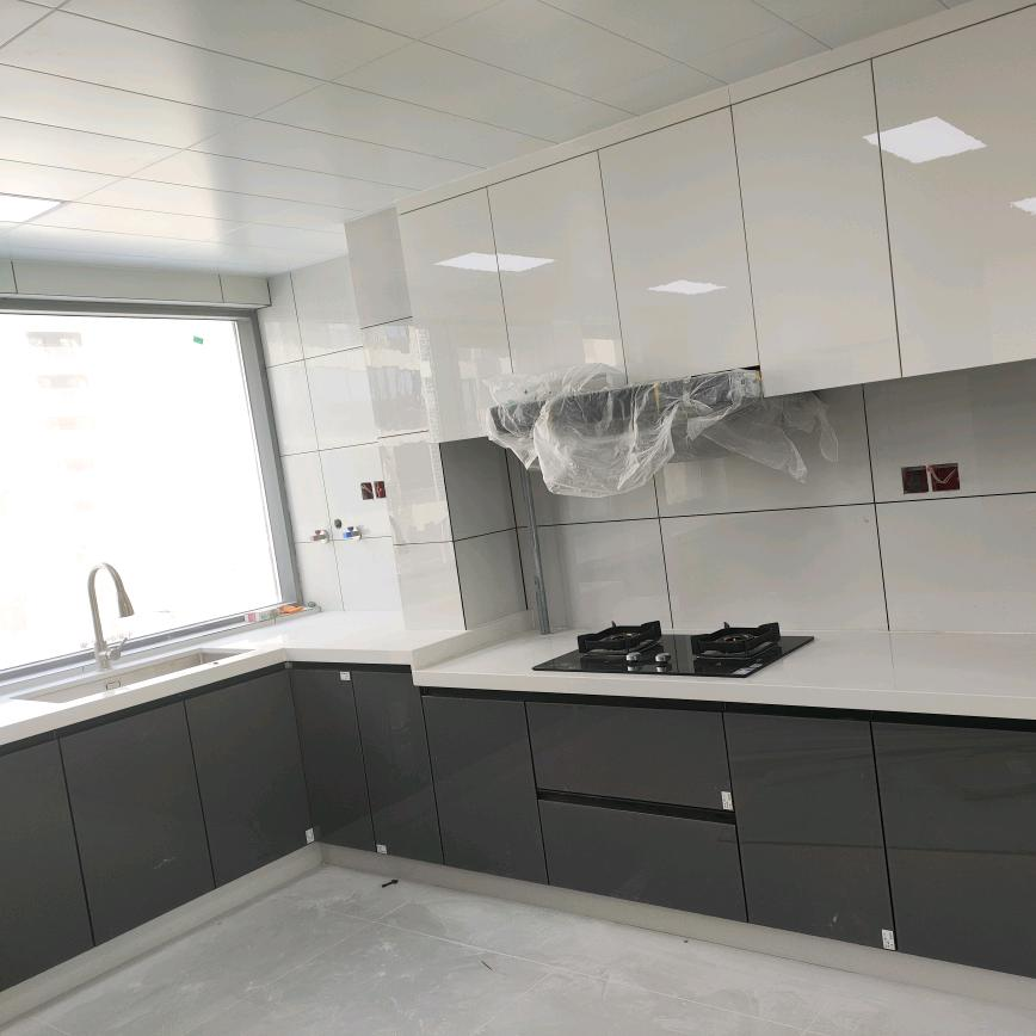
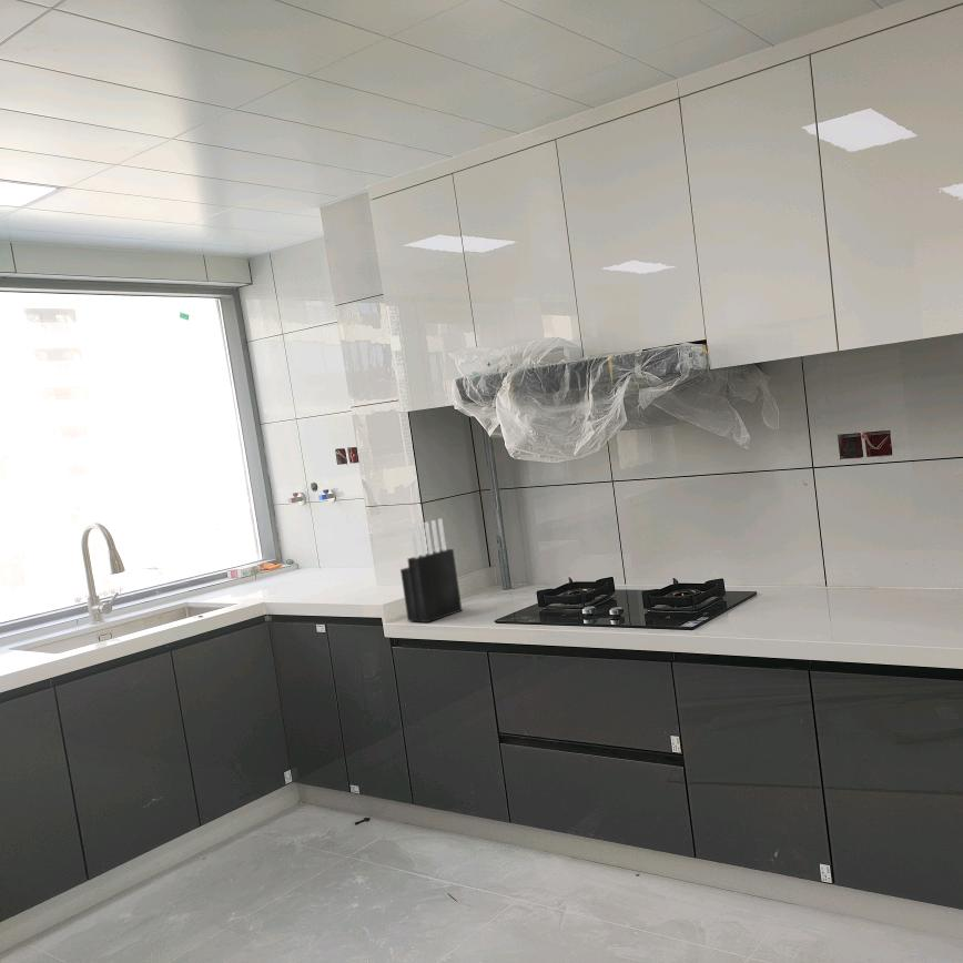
+ knife block [399,518,463,624]
